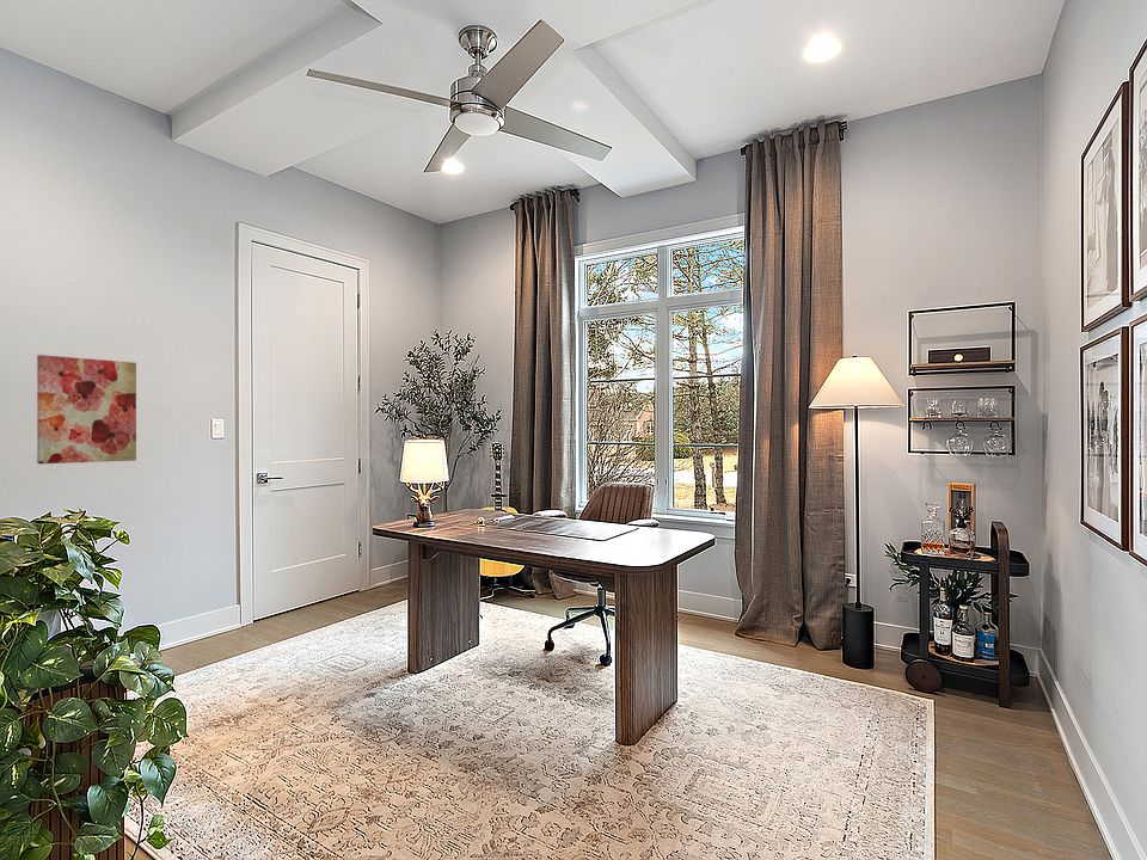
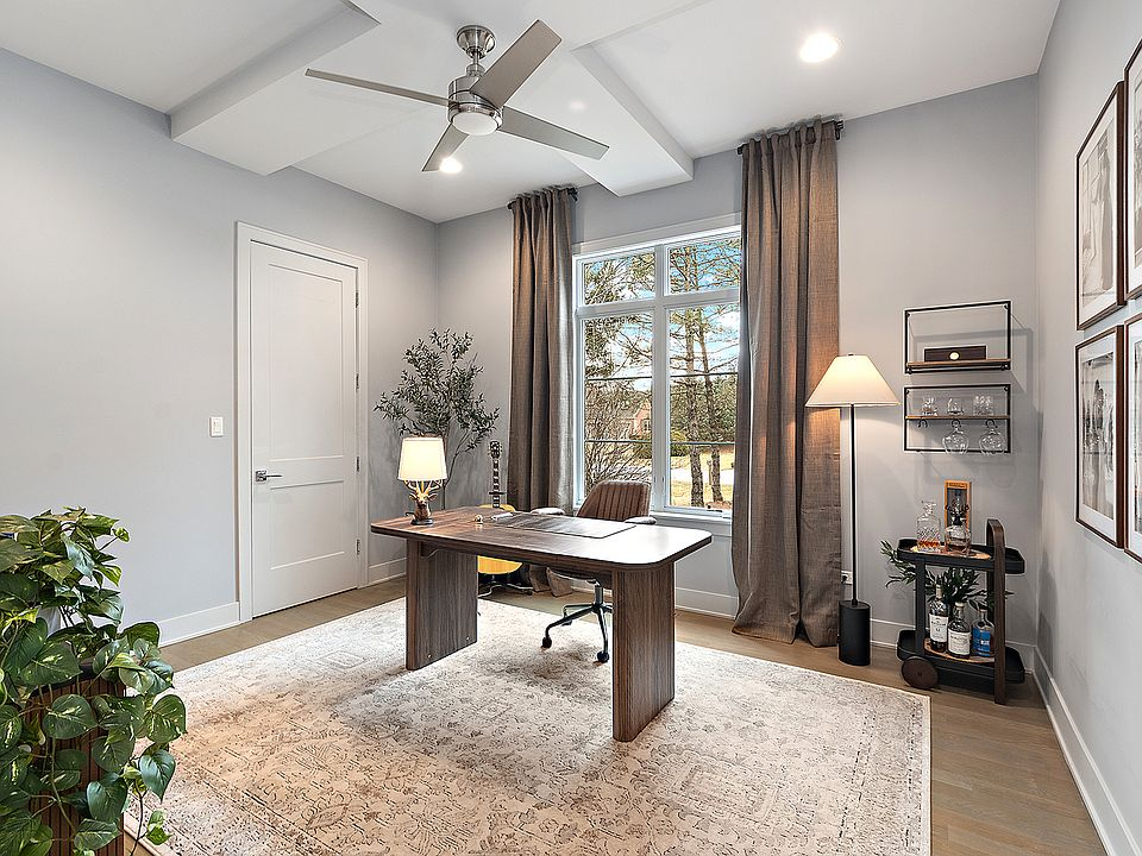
- wall art [36,354,137,465]
